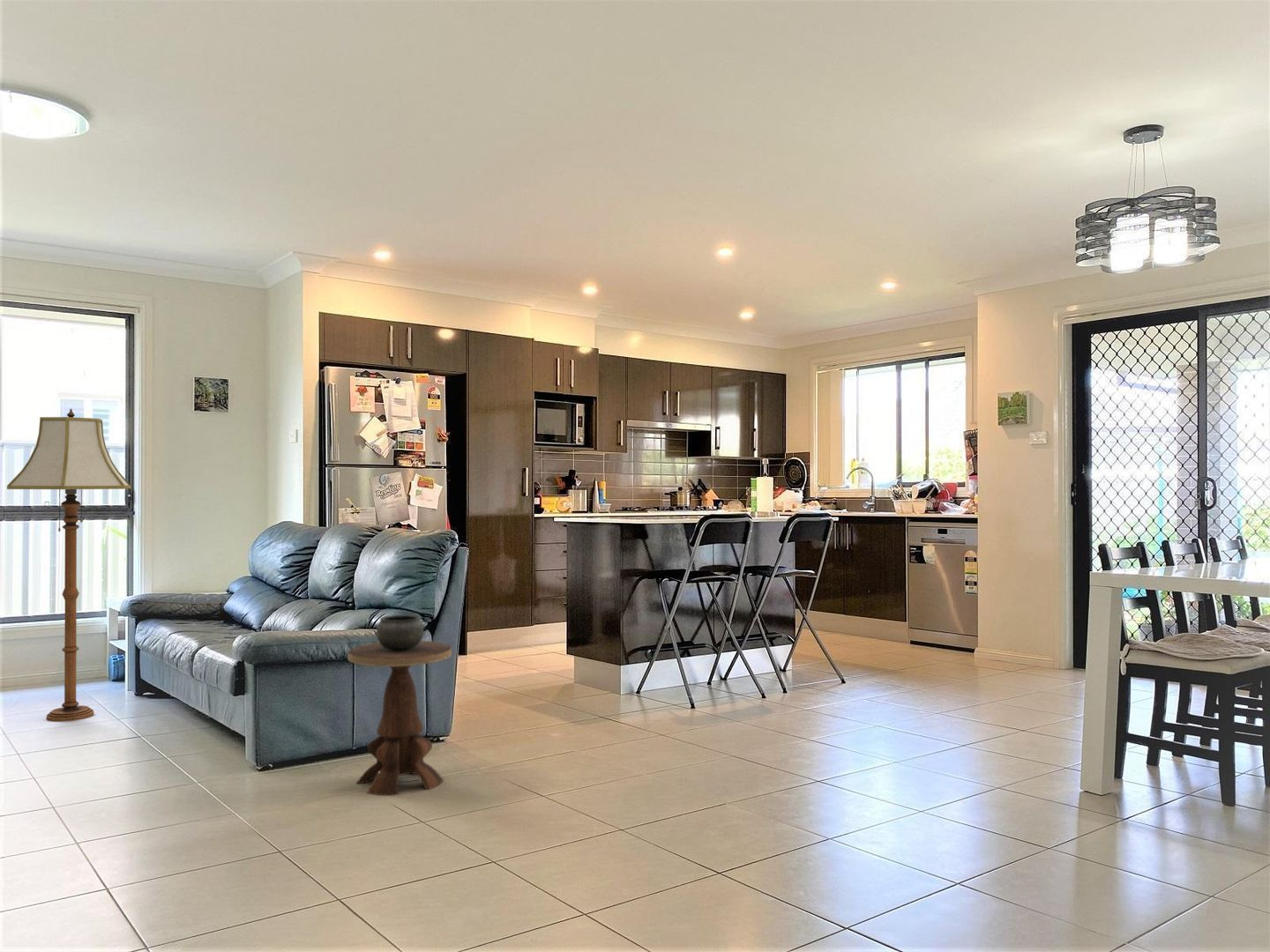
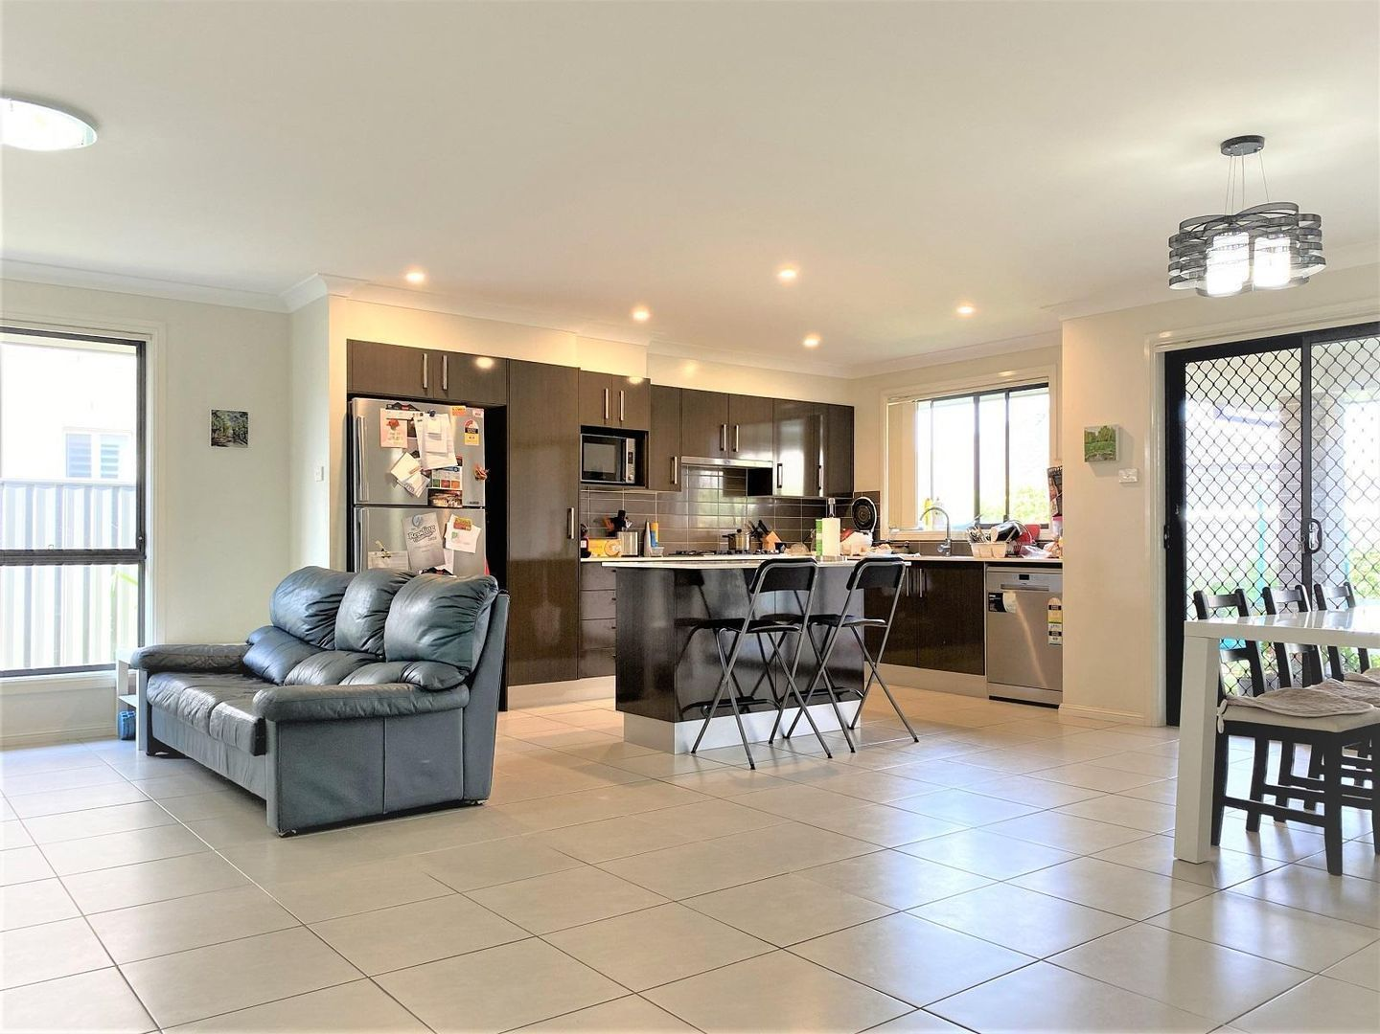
- side table [347,614,452,796]
- floor lamp [6,408,131,722]
